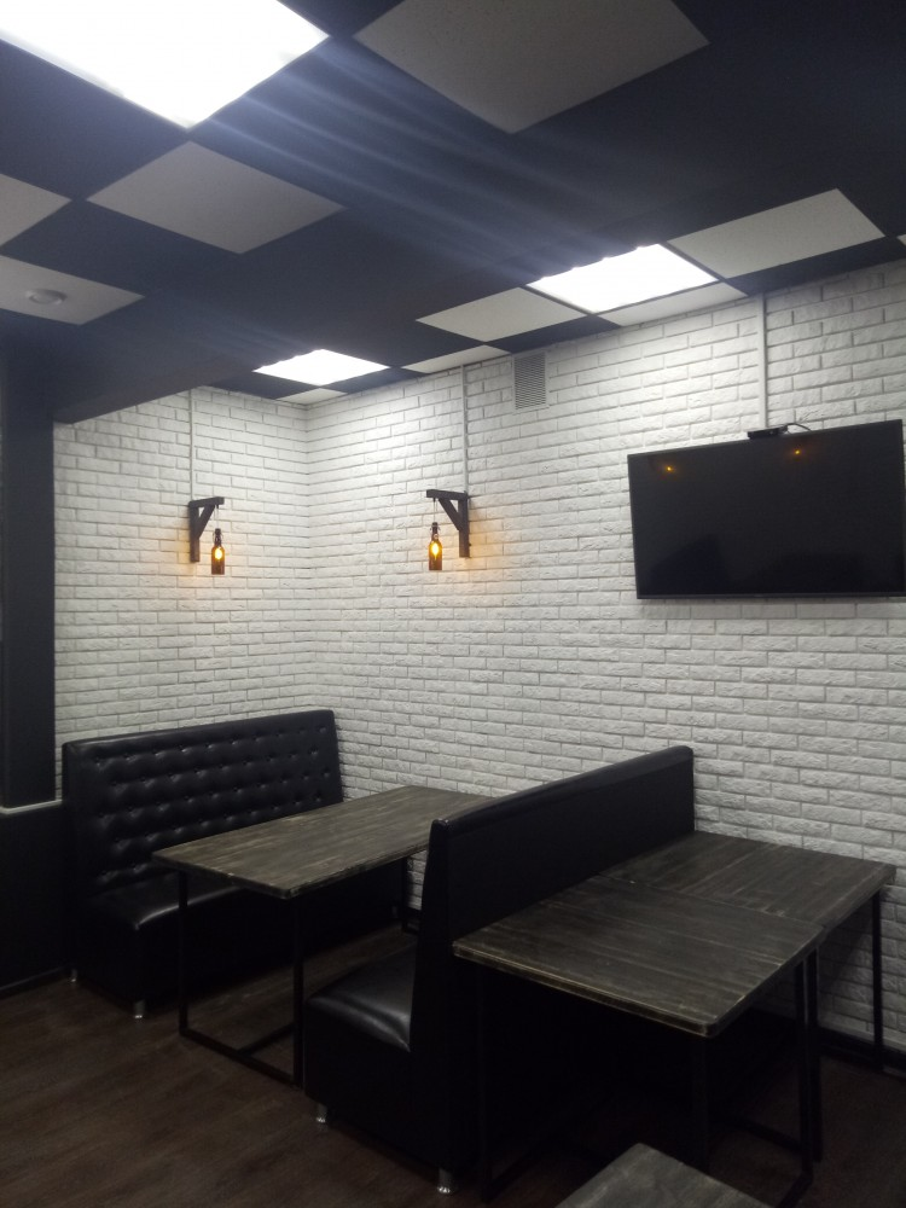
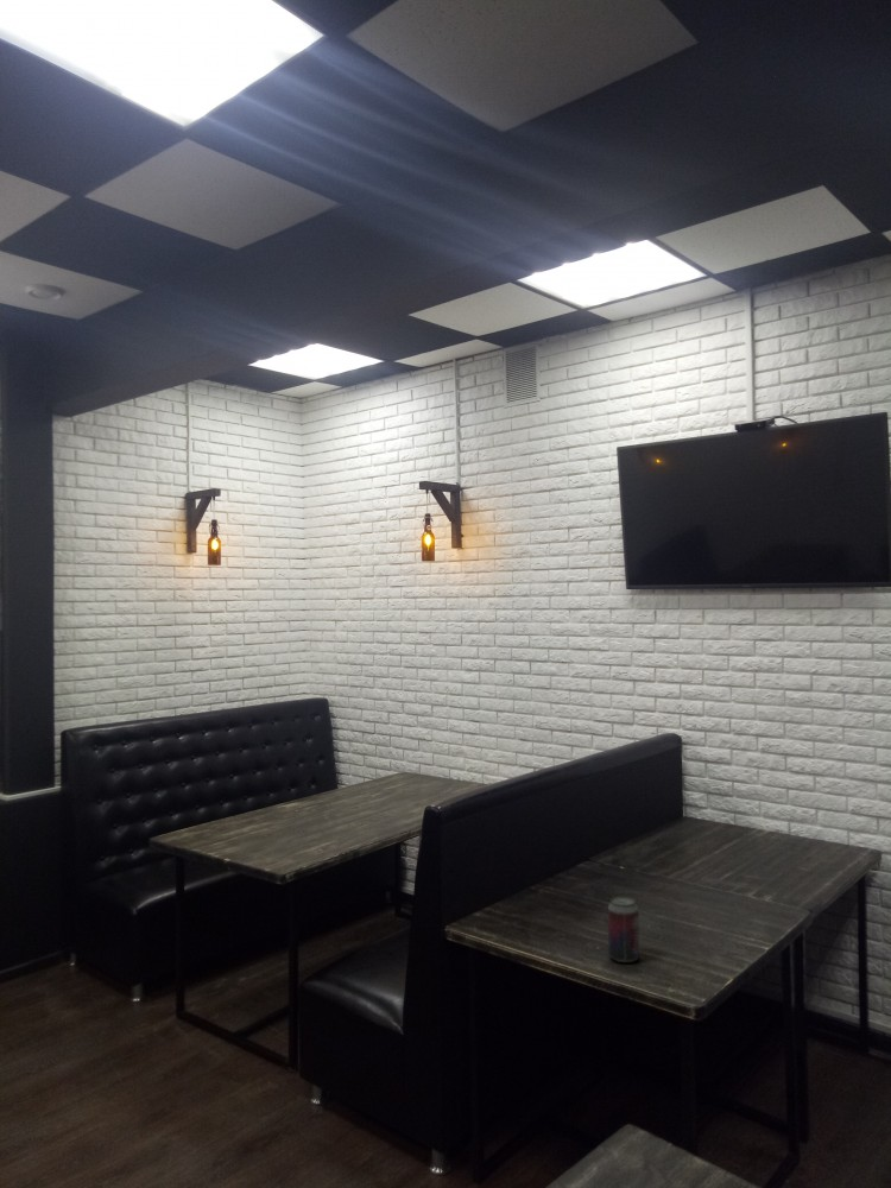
+ beverage can [607,896,640,963]
